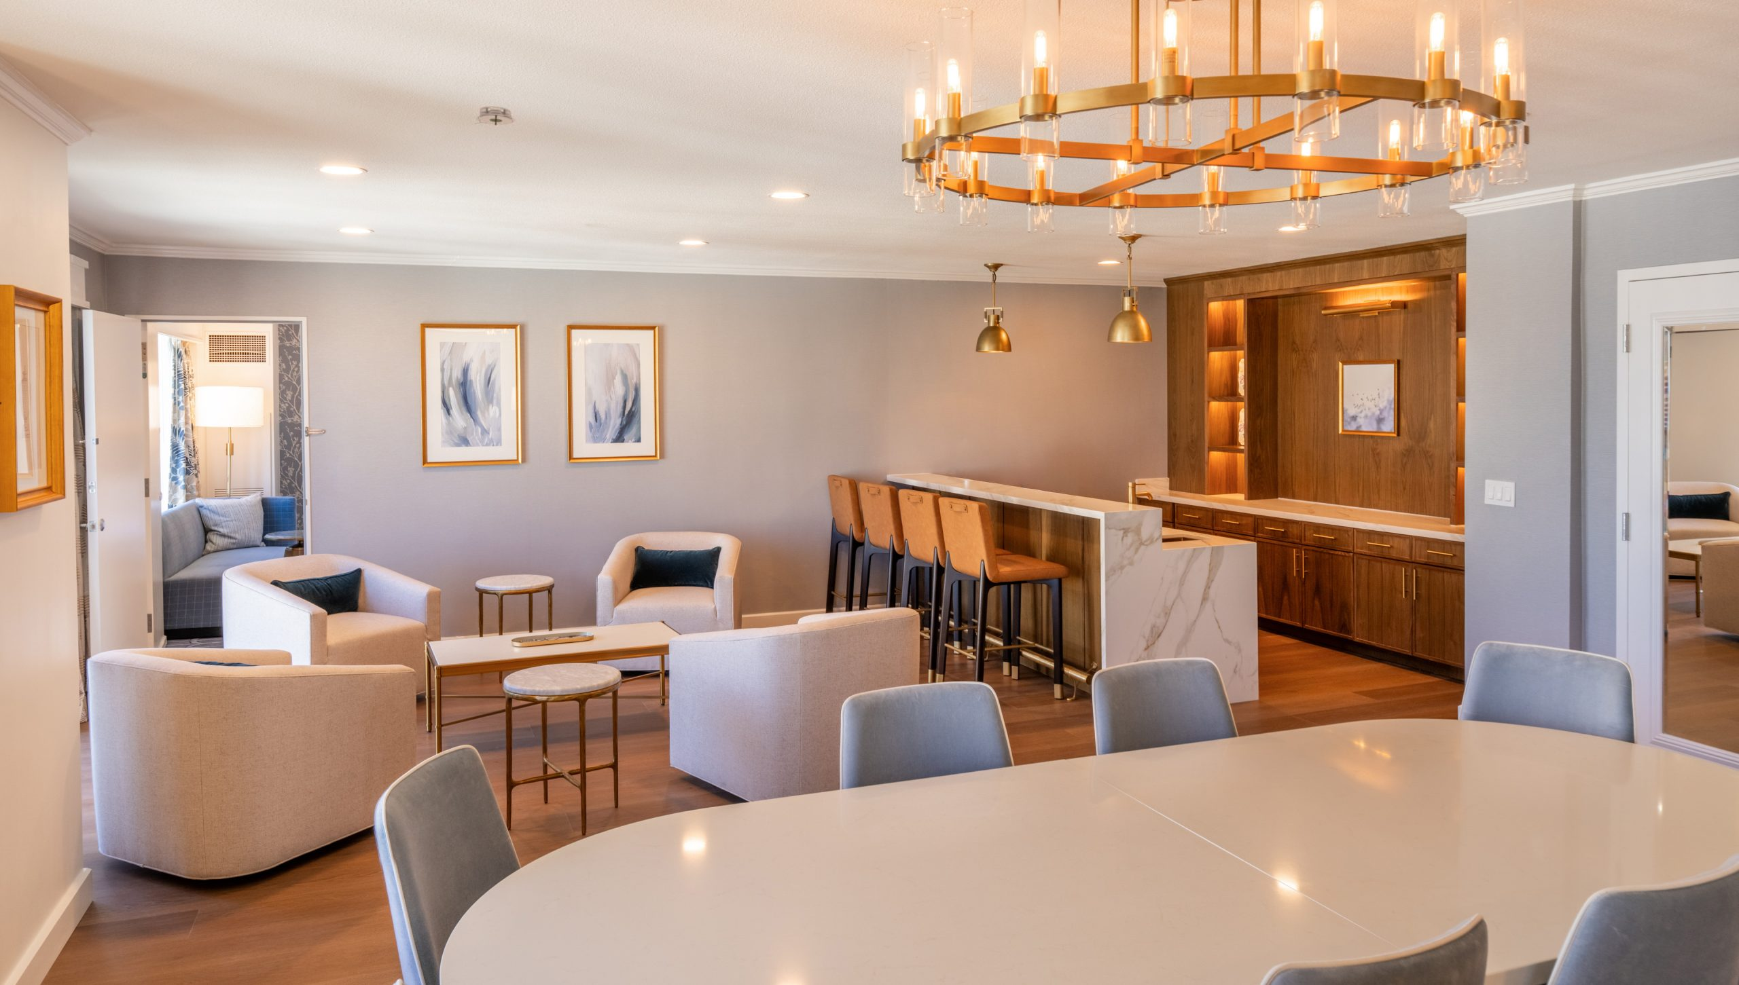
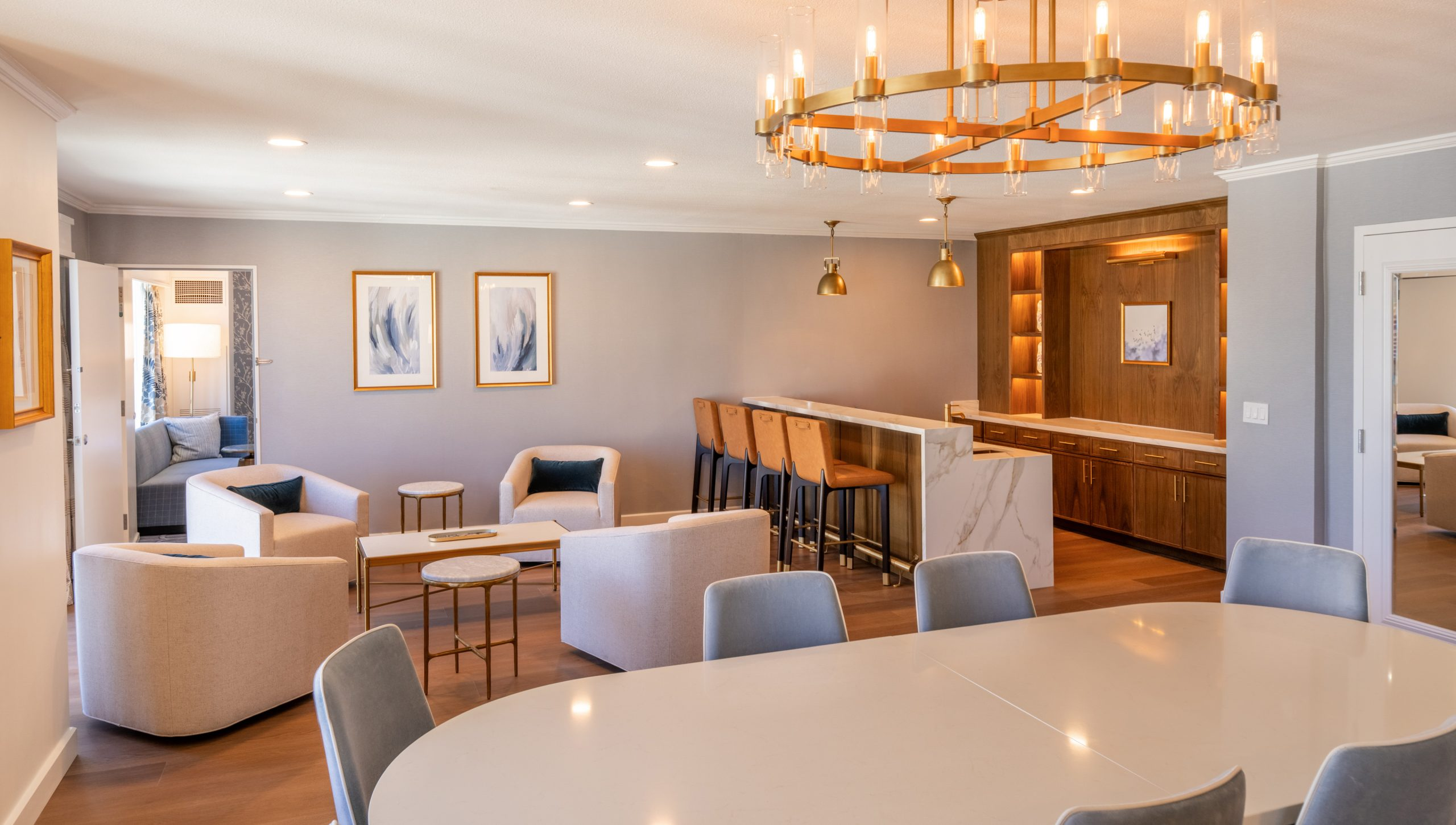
- smoke detector [473,106,516,125]
